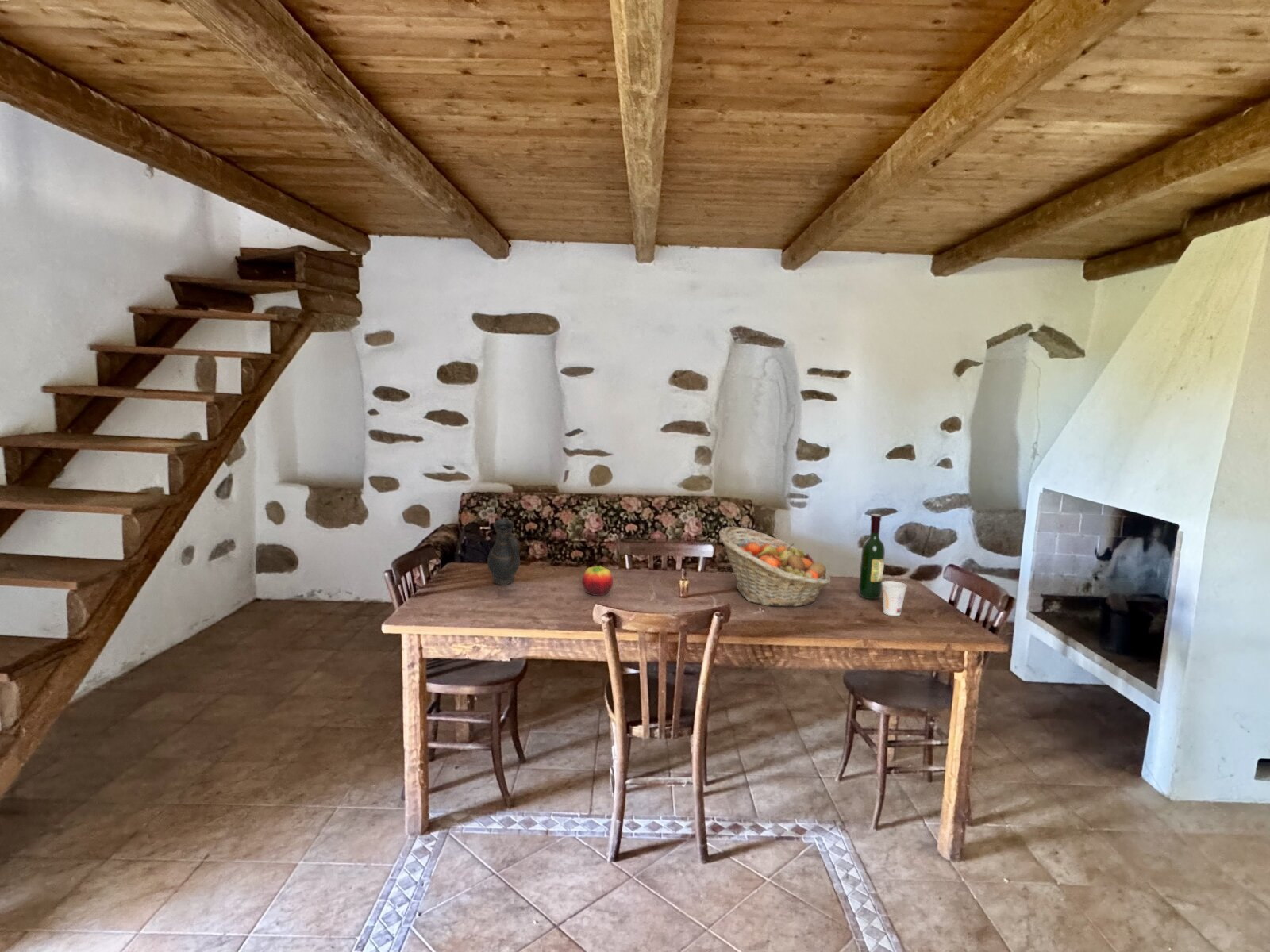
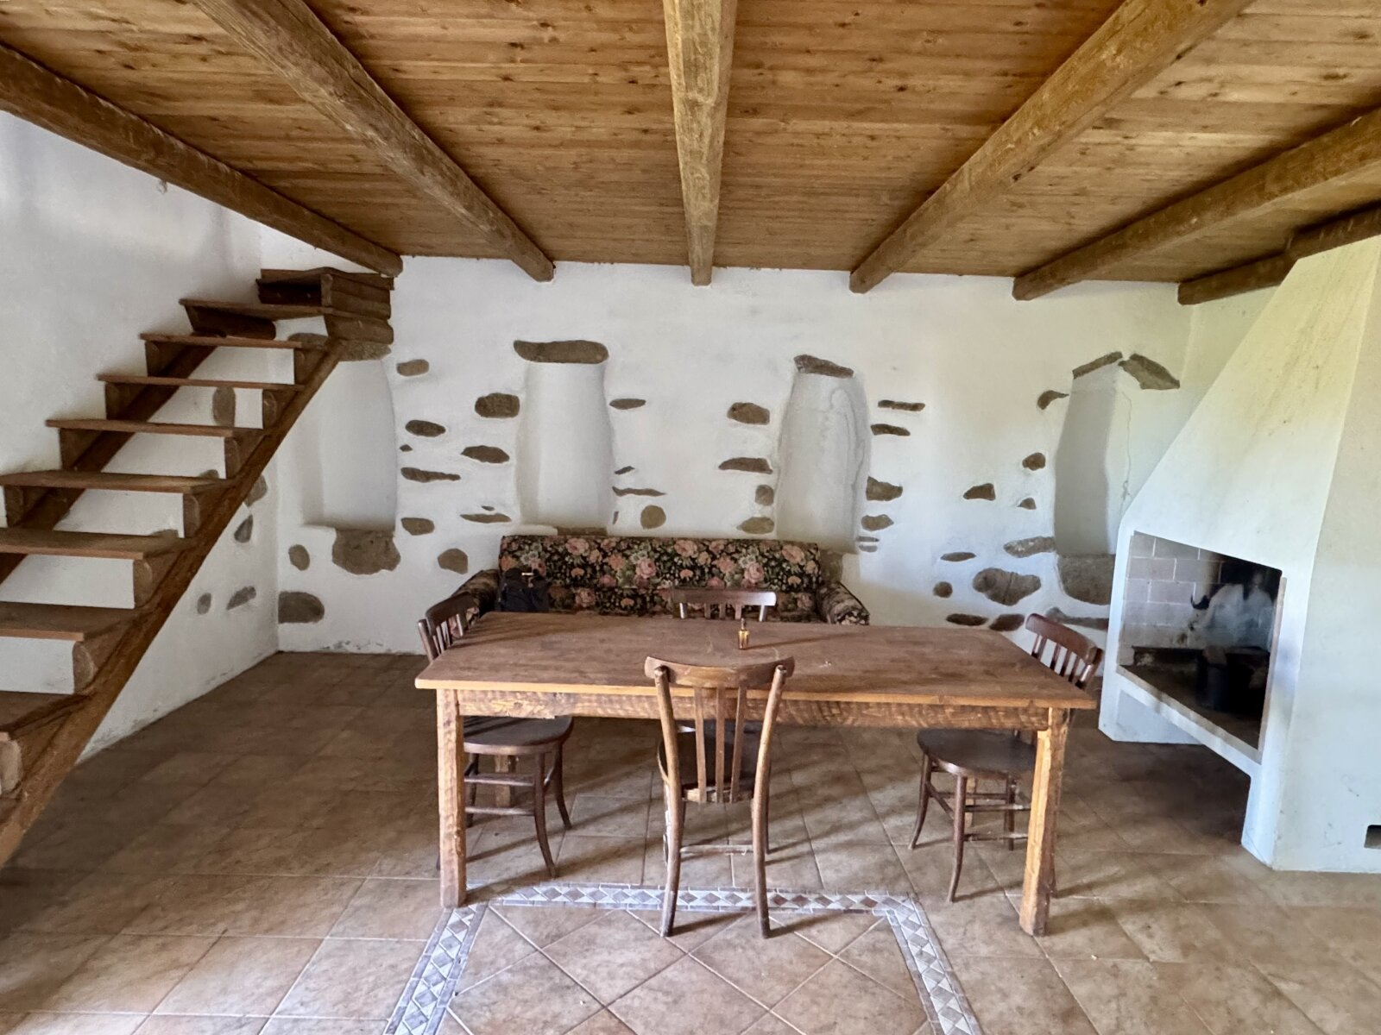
- wine bottle [858,513,886,600]
- cup [882,580,908,616]
- fruit basket [718,526,831,608]
- jug [487,518,521,586]
- fruit [582,565,614,597]
